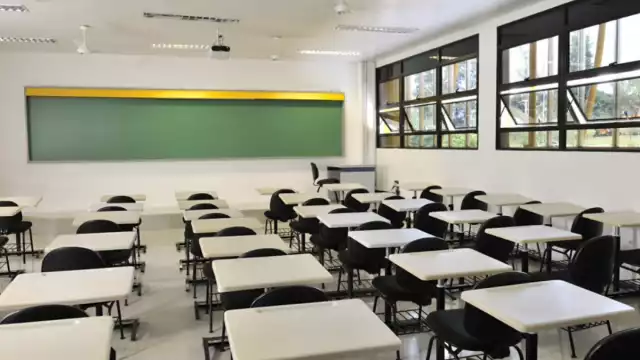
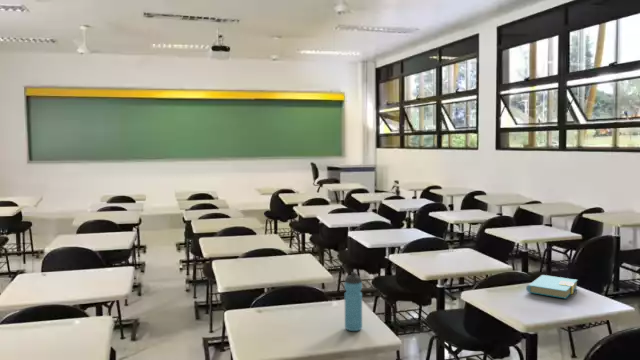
+ water bottle [344,271,363,332]
+ book [525,274,579,300]
